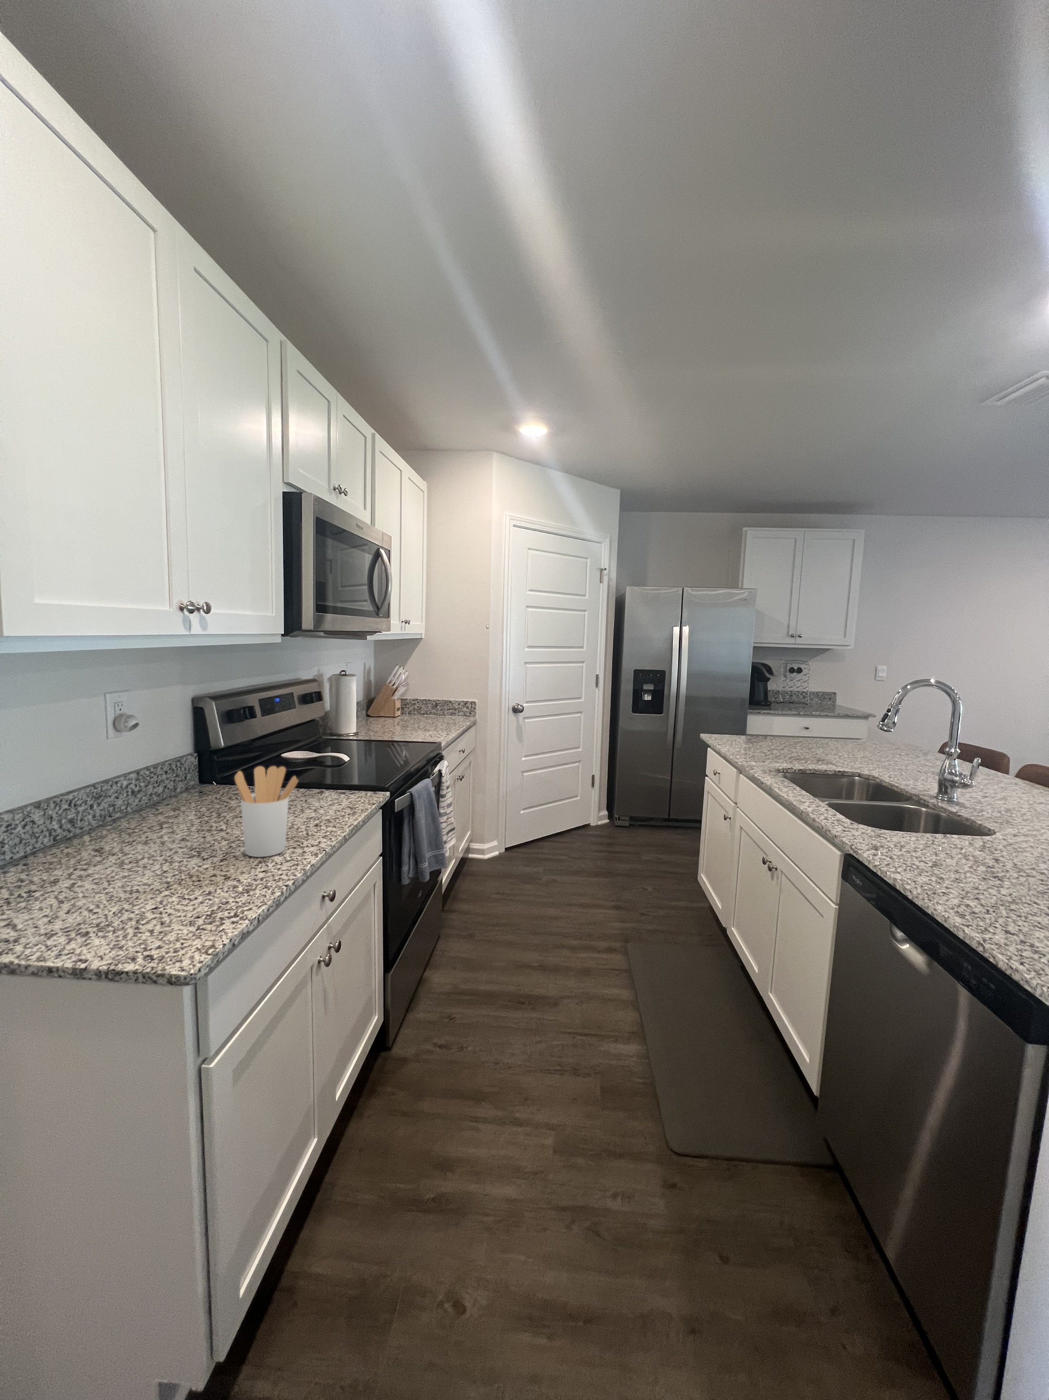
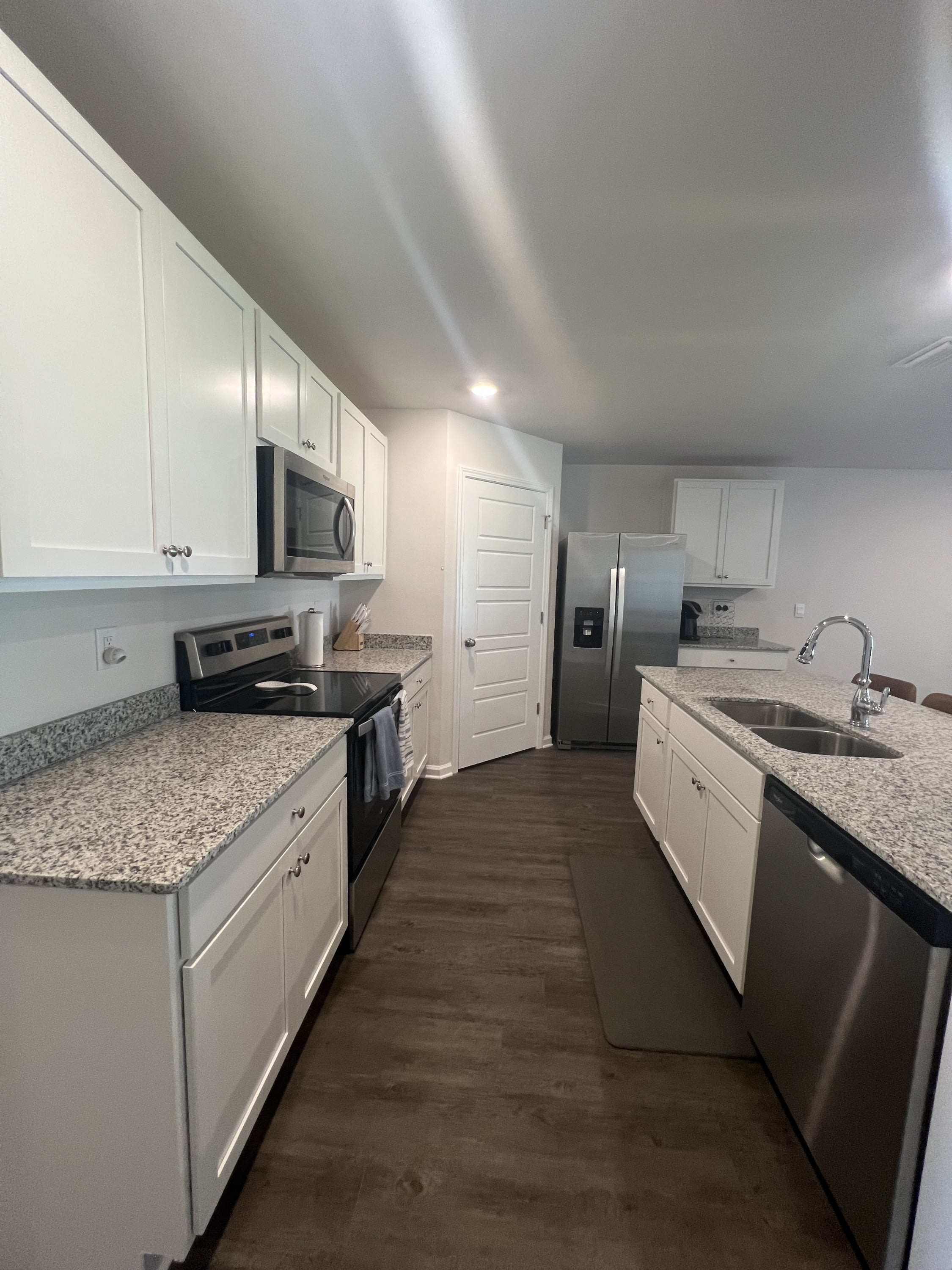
- utensil holder [234,765,299,858]
